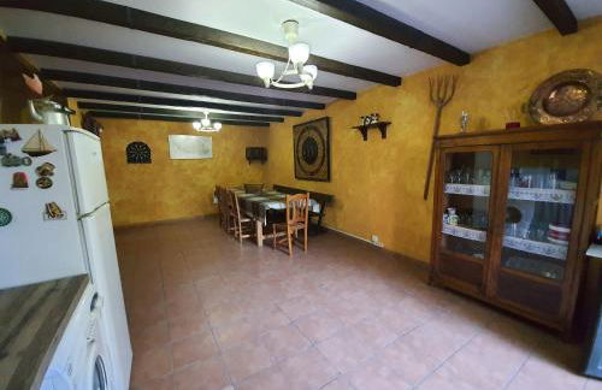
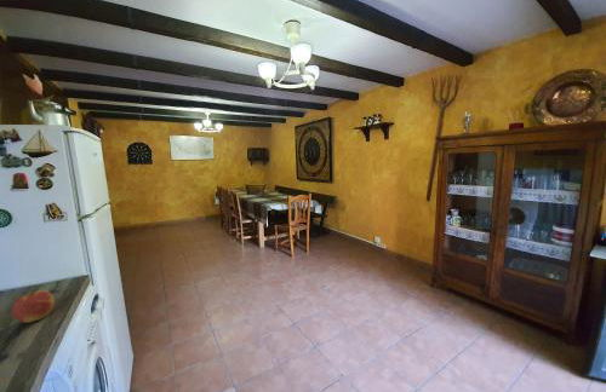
+ apple [11,289,56,324]
